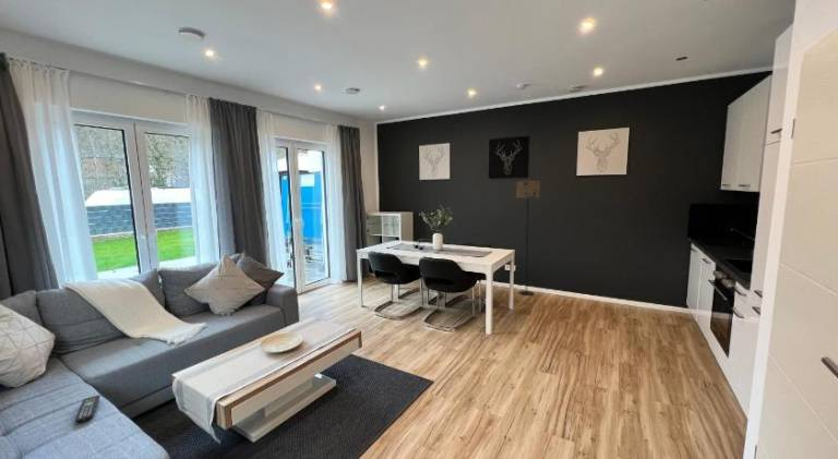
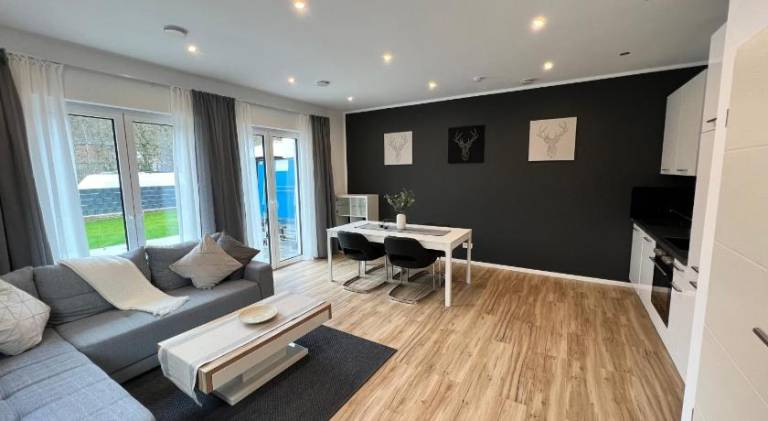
- floor lamp [515,179,541,297]
- remote control [74,394,101,423]
